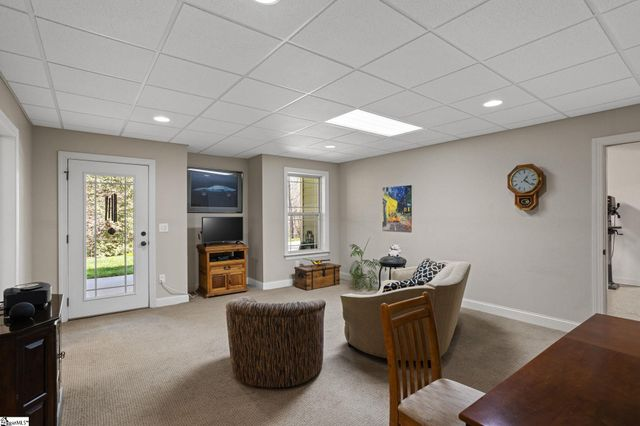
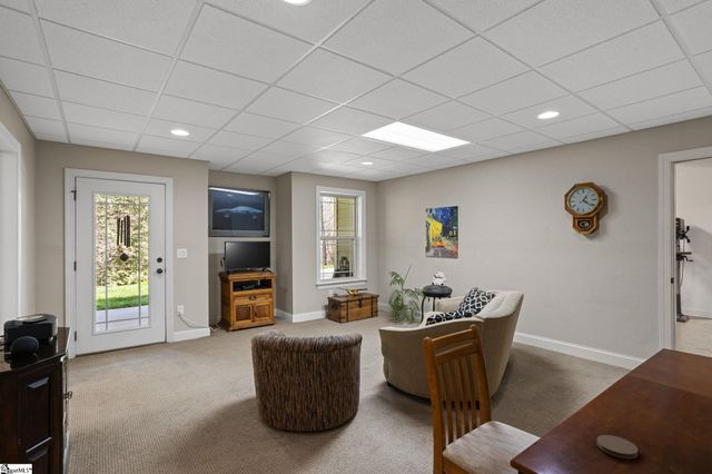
+ coaster [596,434,639,460]
